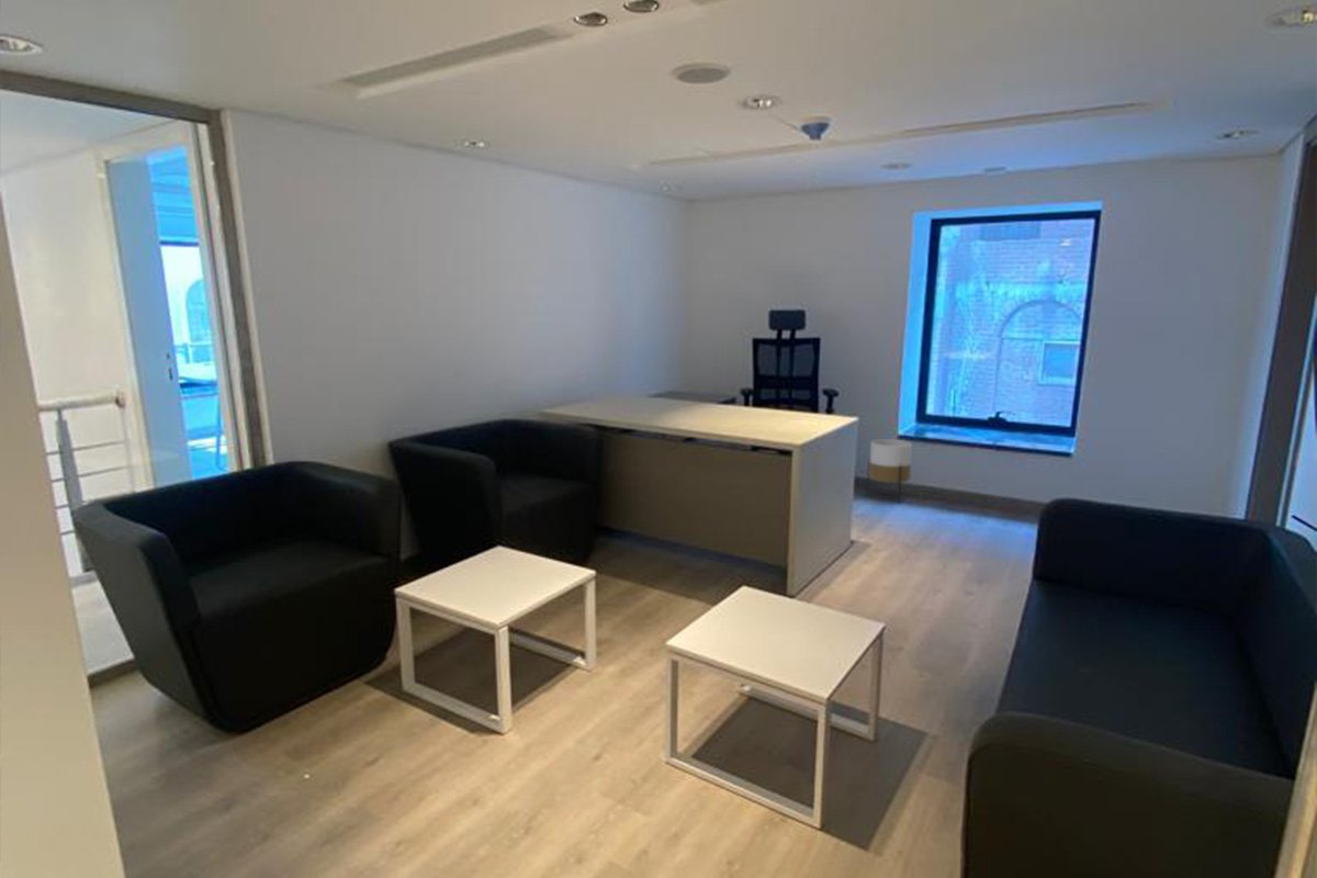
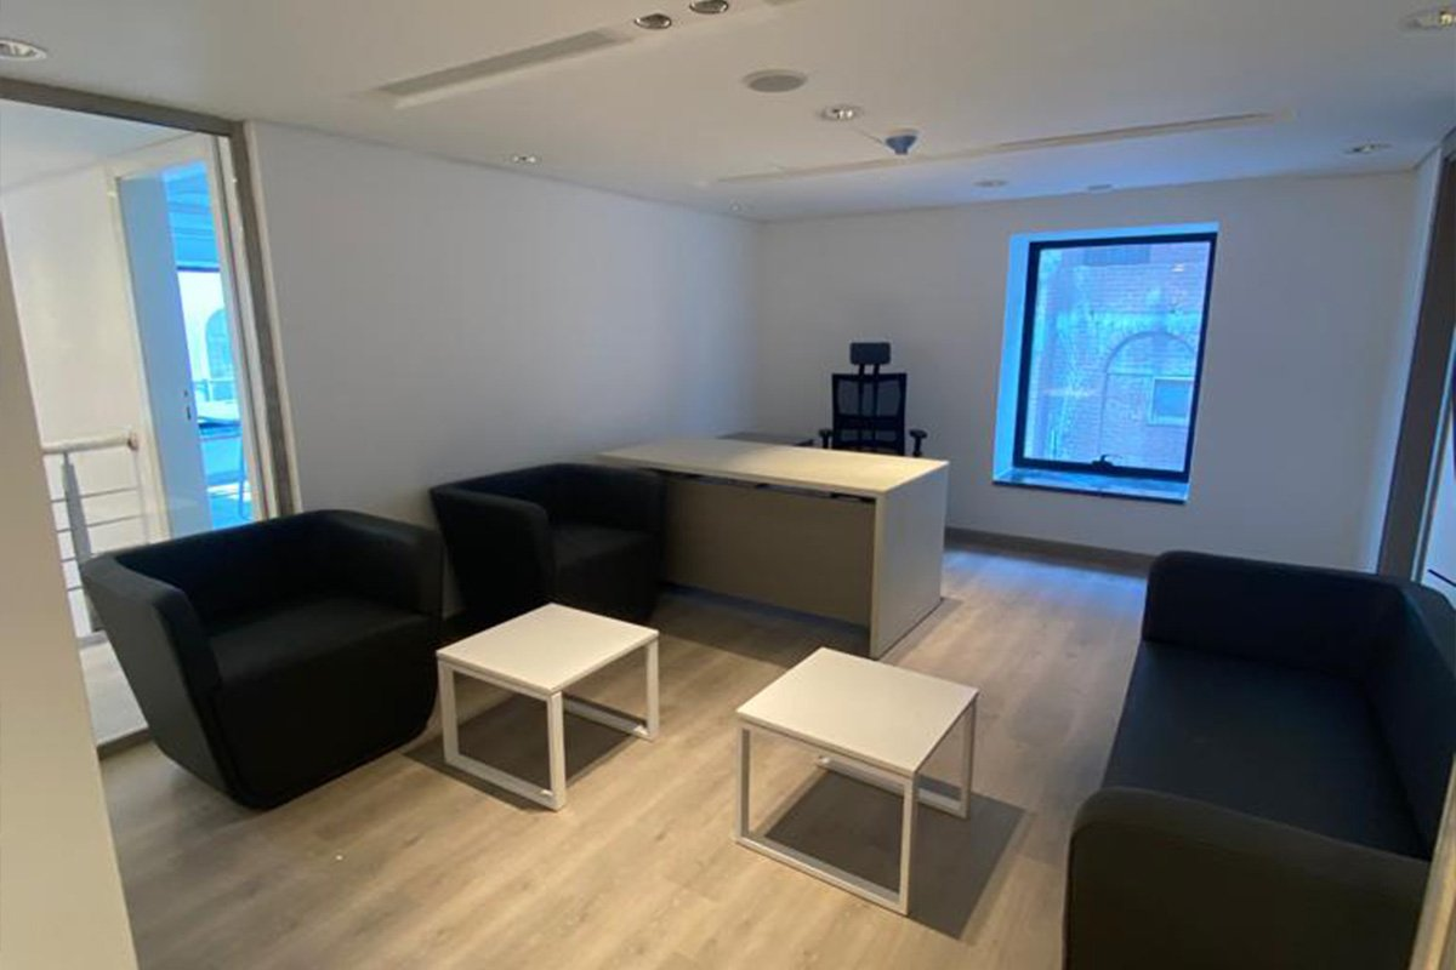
- planter [866,438,913,504]
